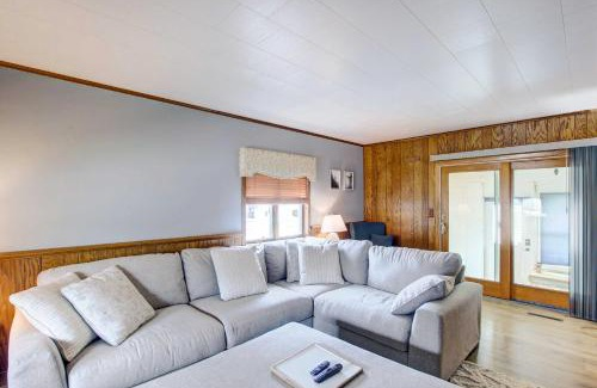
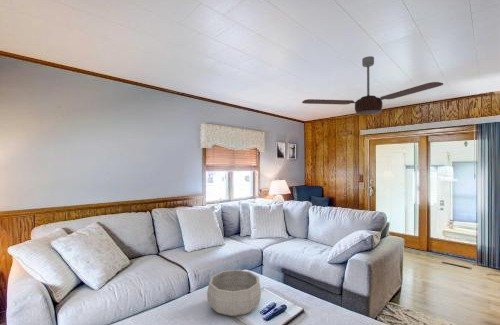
+ decorative bowl [206,269,262,317]
+ ceiling fan [301,55,444,115]
